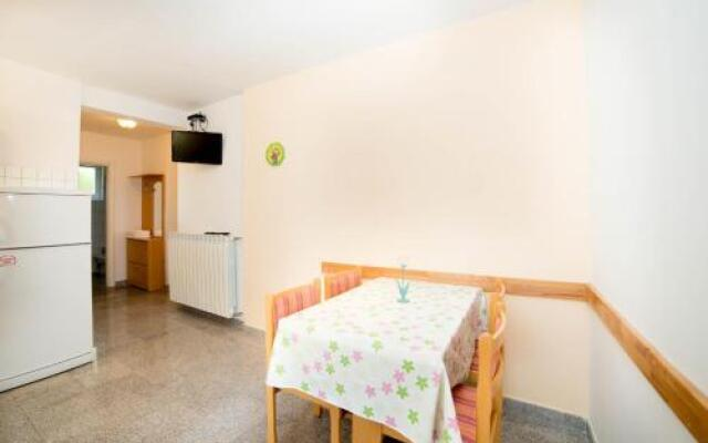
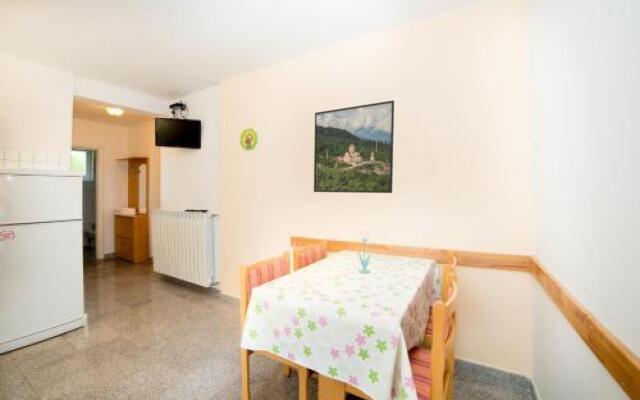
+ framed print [313,99,395,194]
